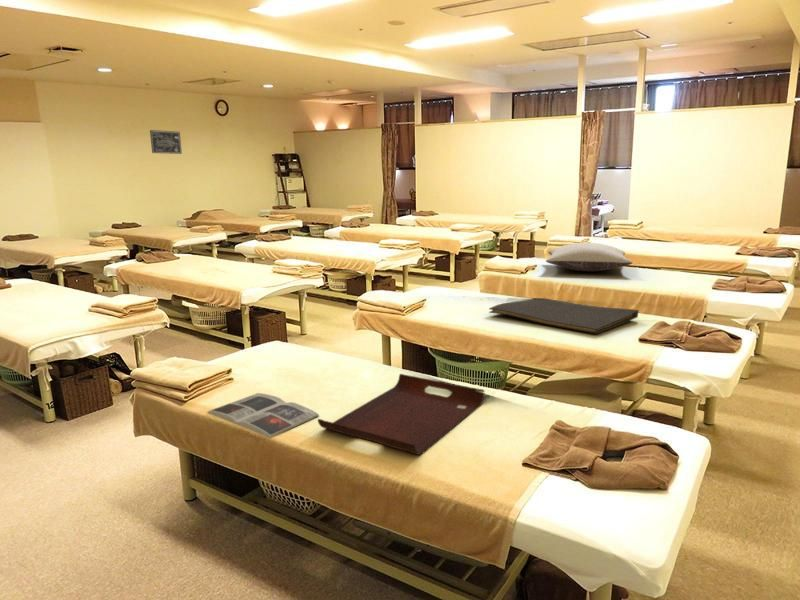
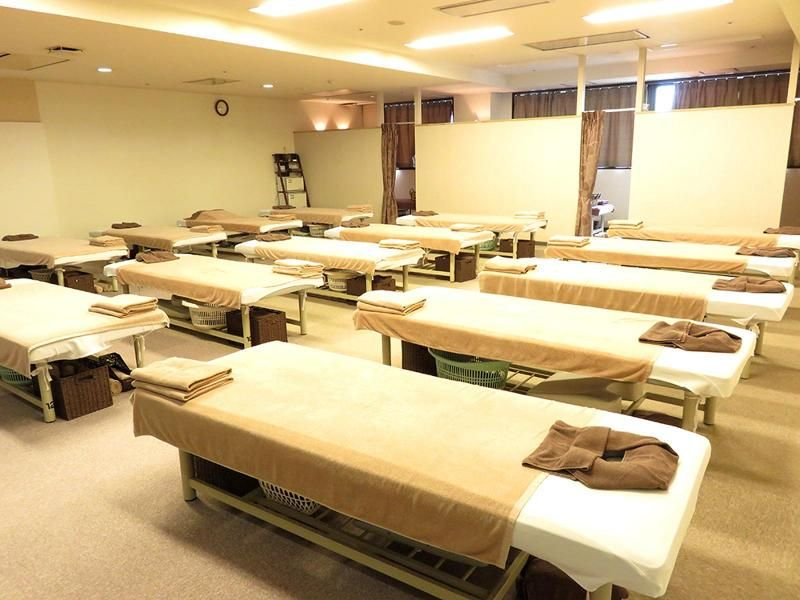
- serving tray [317,373,486,456]
- magazine [206,392,320,439]
- hand towel [488,297,639,335]
- pillow [545,242,634,272]
- wall art [149,129,183,155]
